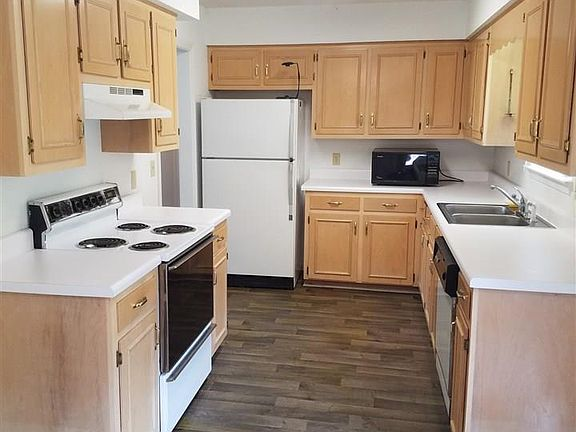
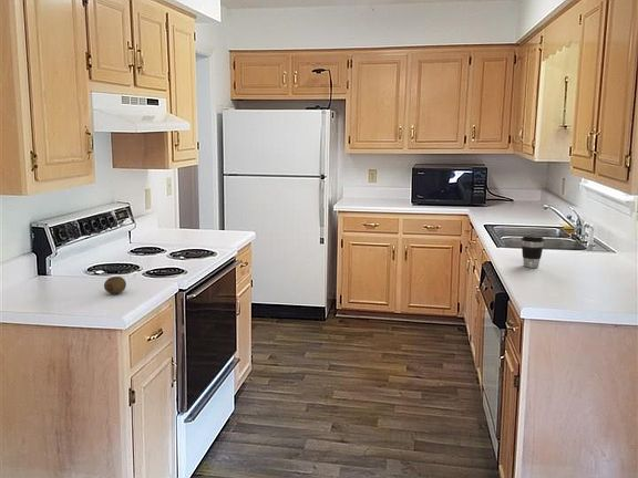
+ coffee cup [521,233,545,269]
+ fruit [103,276,127,295]
